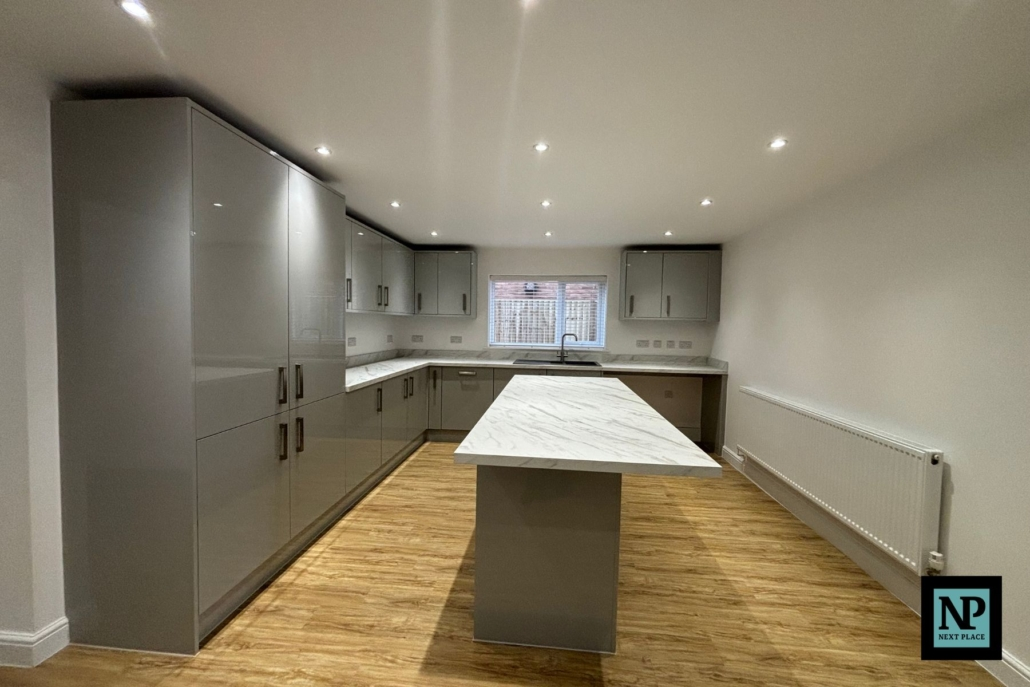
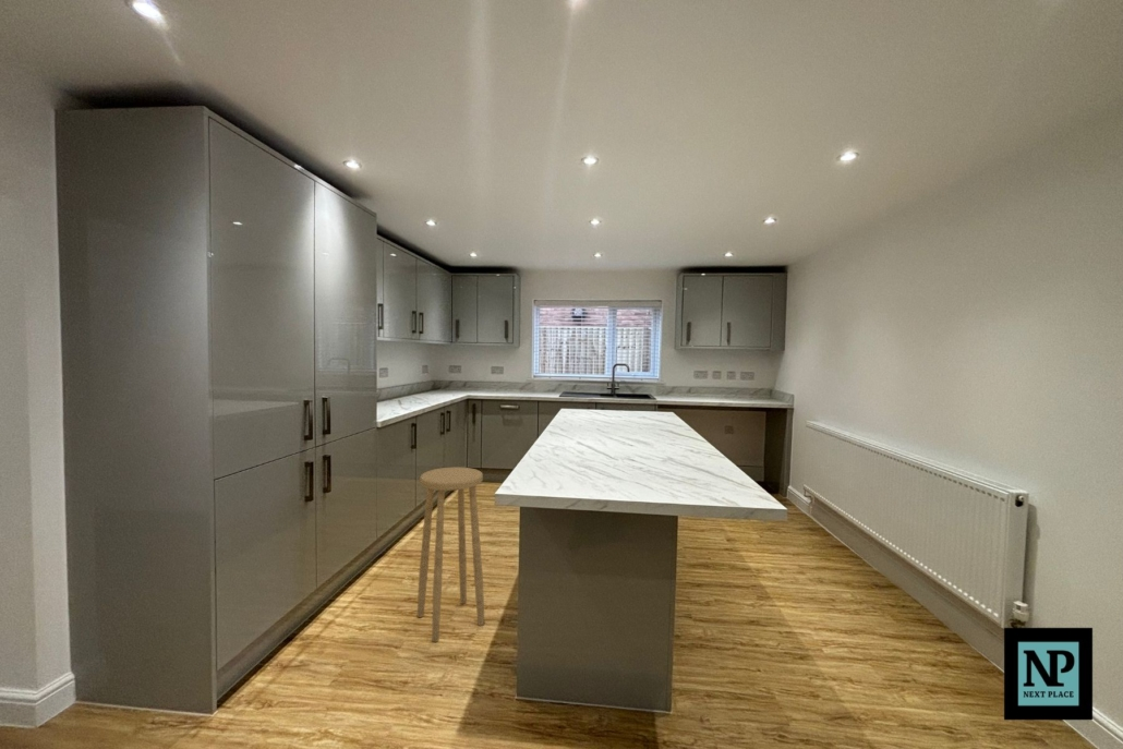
+ stool [416,466,485,643]
